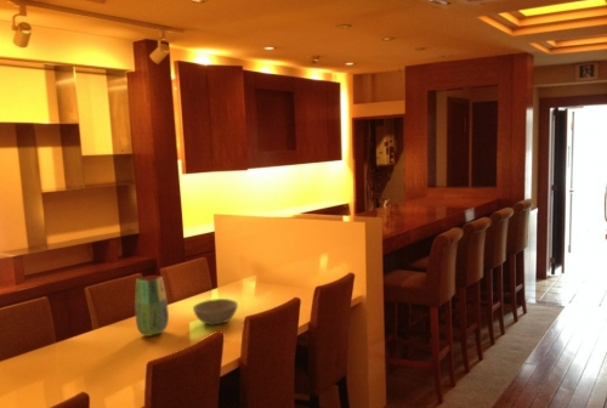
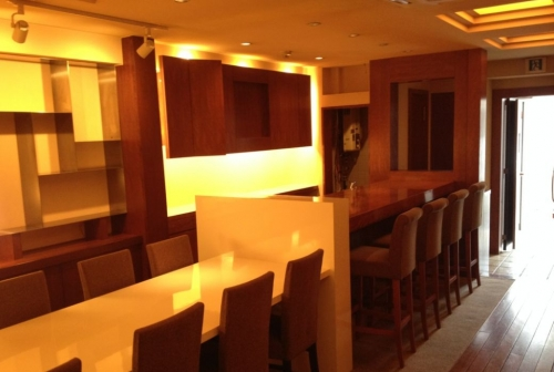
- bowl [192,298,239,327]
- vase [134,274,170,338]
